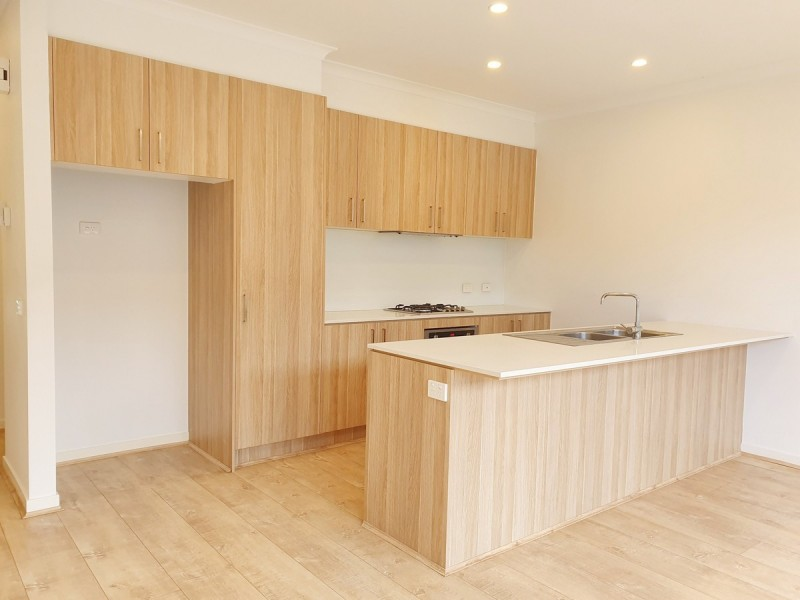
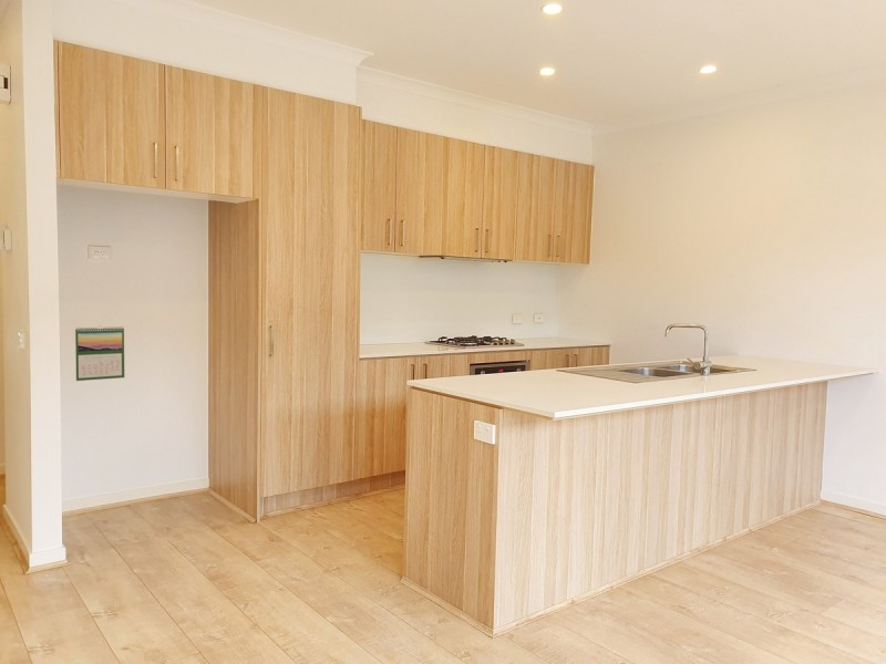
+ calendar [74,325,125,382]
